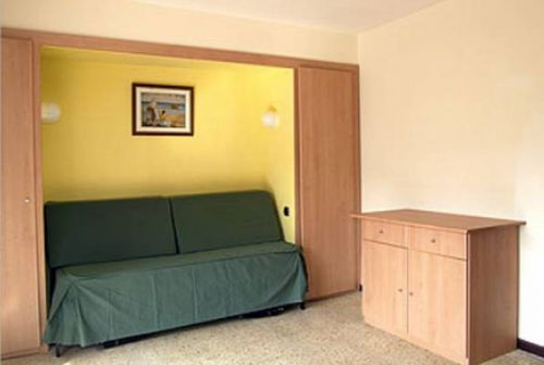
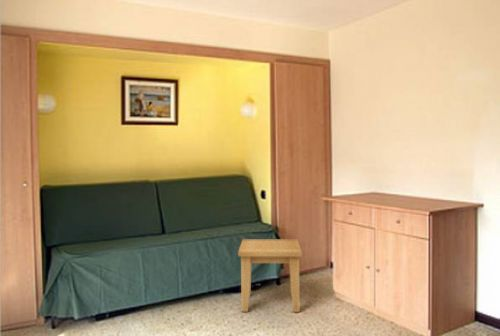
+ side table [237,239,303,313]
